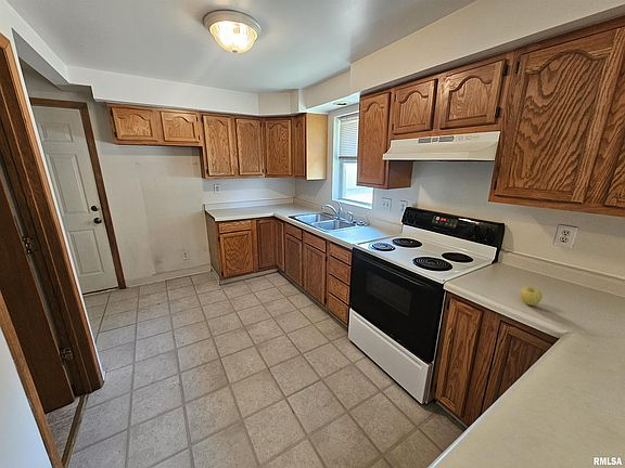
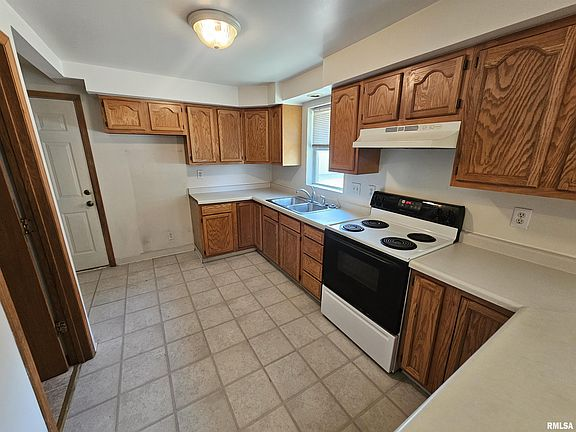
- apple [520,286,543,307]
